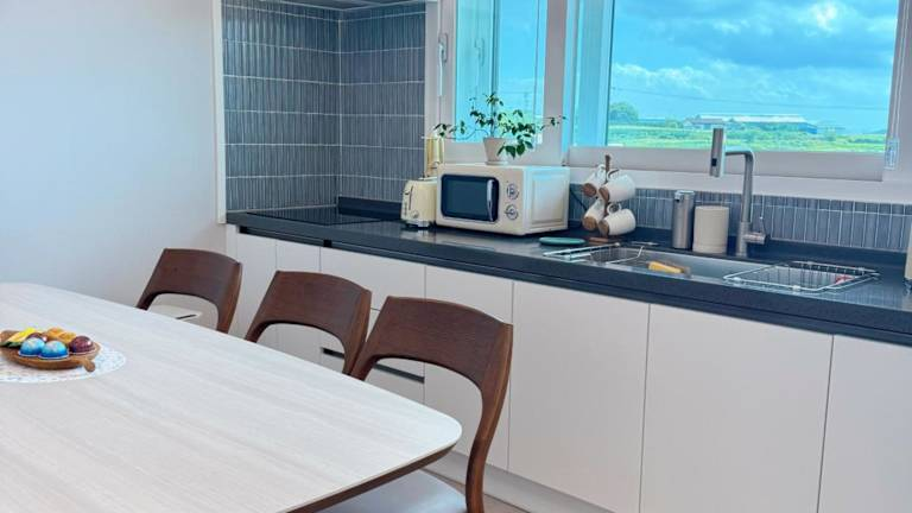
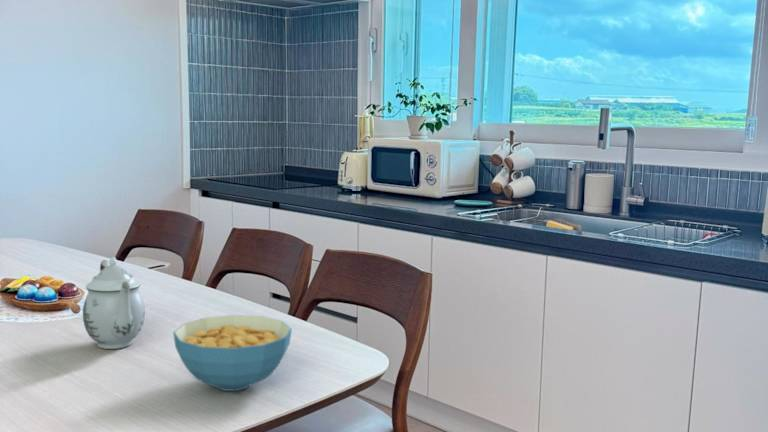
+ cereal bowl [172,314,293,392]
+ teapot [82,256,146,350]
